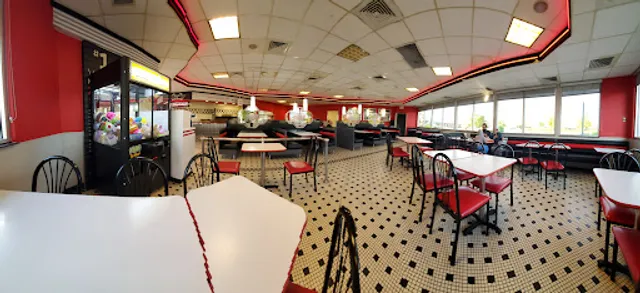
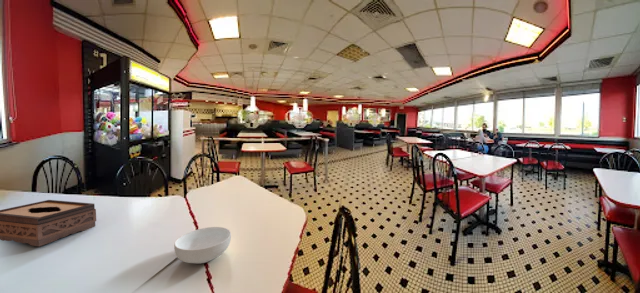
+ tissue box [0,199,97,247]
+ cereal bowl [173,226,232,265]
